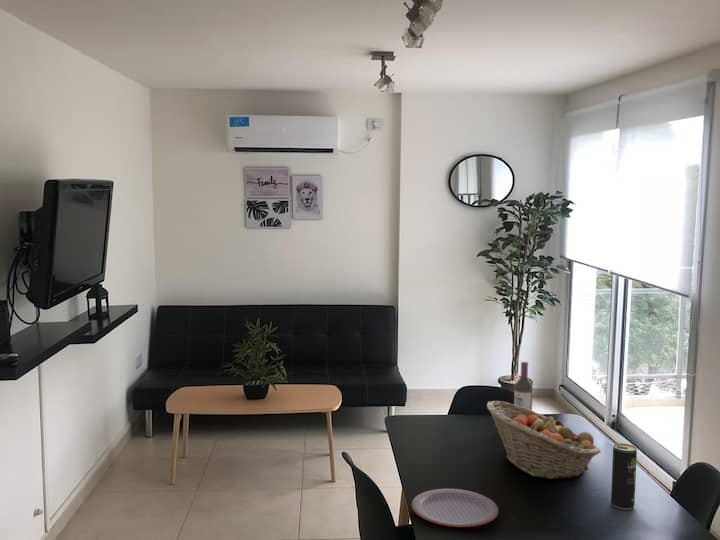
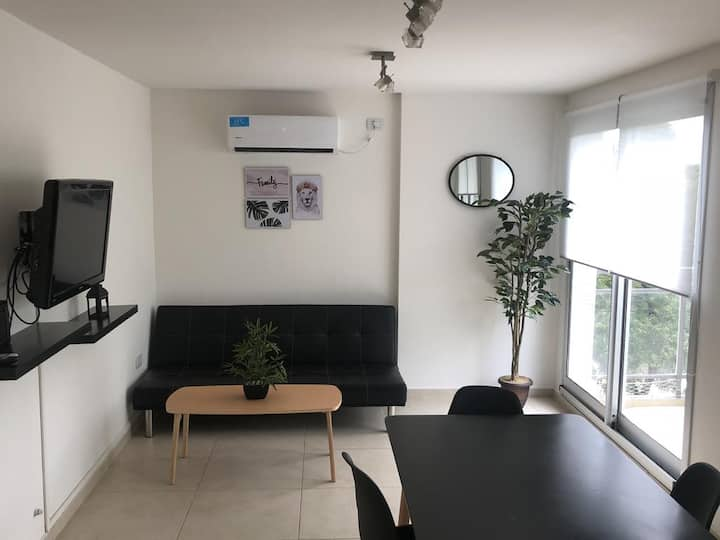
- beverage can [610,442,638,511]
- fruit basket [486,400,602,480]
- plate [411,488,499,528]
- wine bottle [513,360,534,411]
